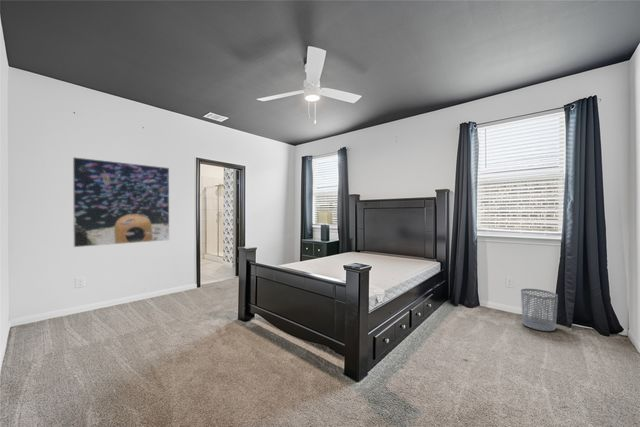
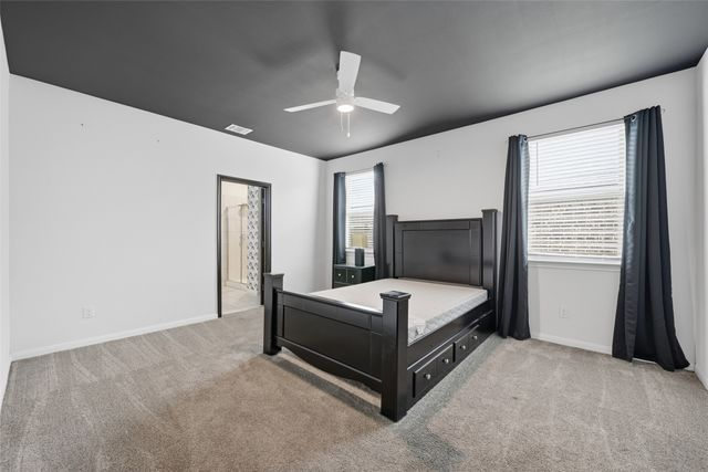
- waste bin [520,288,559,332]
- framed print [72,156,170,248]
